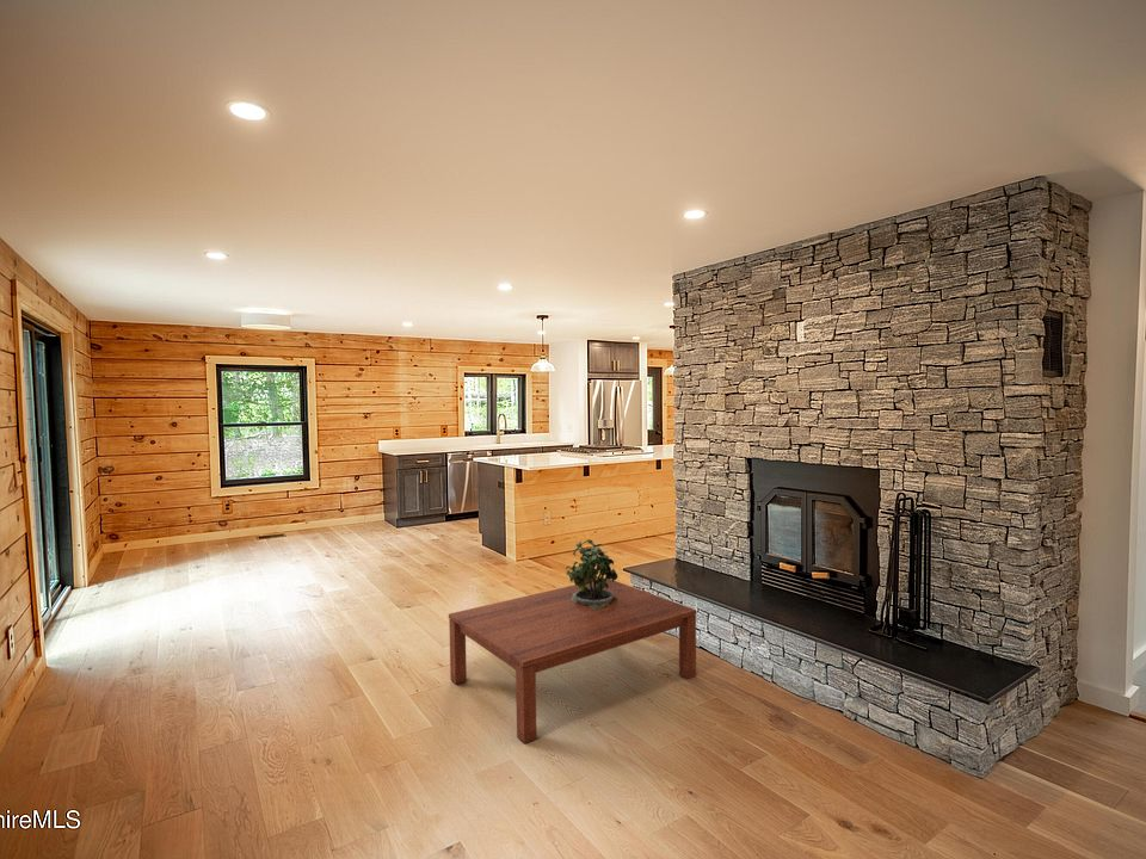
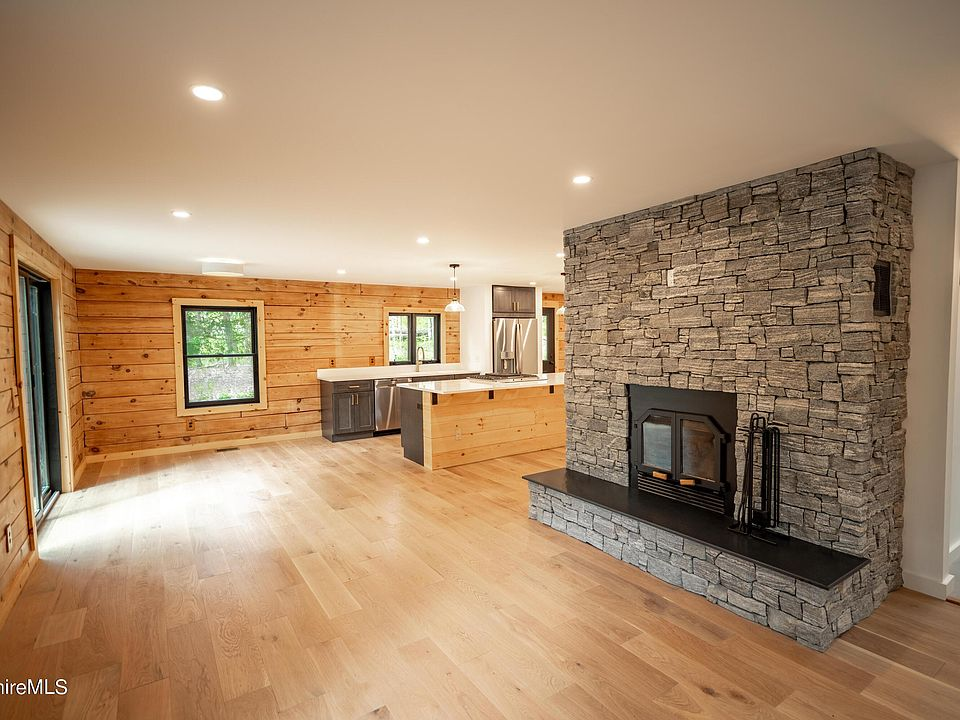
- potted plant [565,538,620,611]
- coffee table [448,577,697,744]
